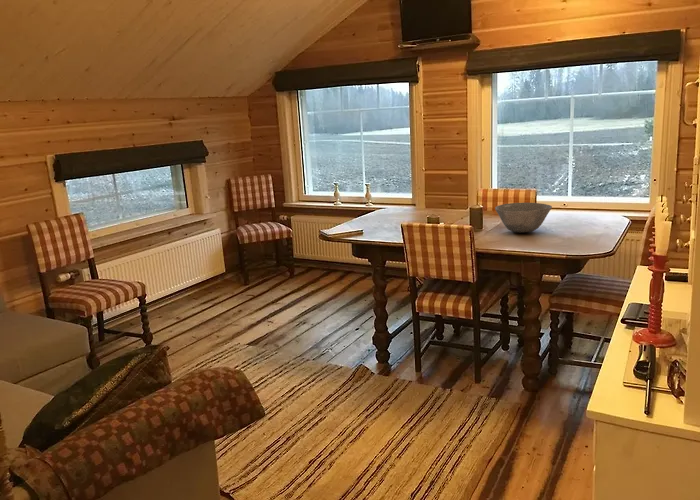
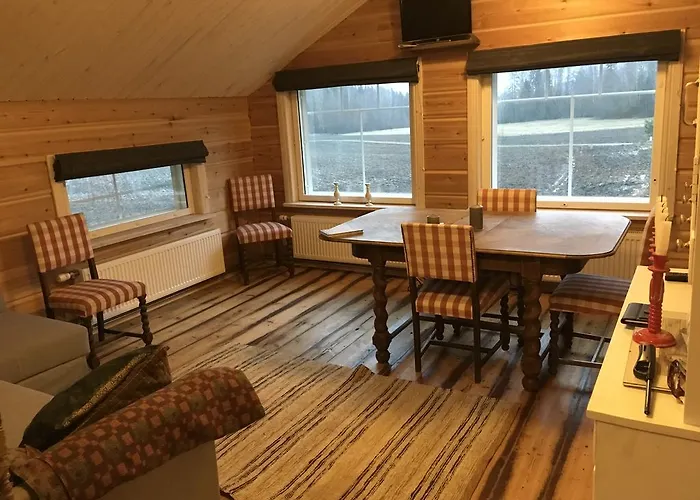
- bowl [494,202,553,234]
